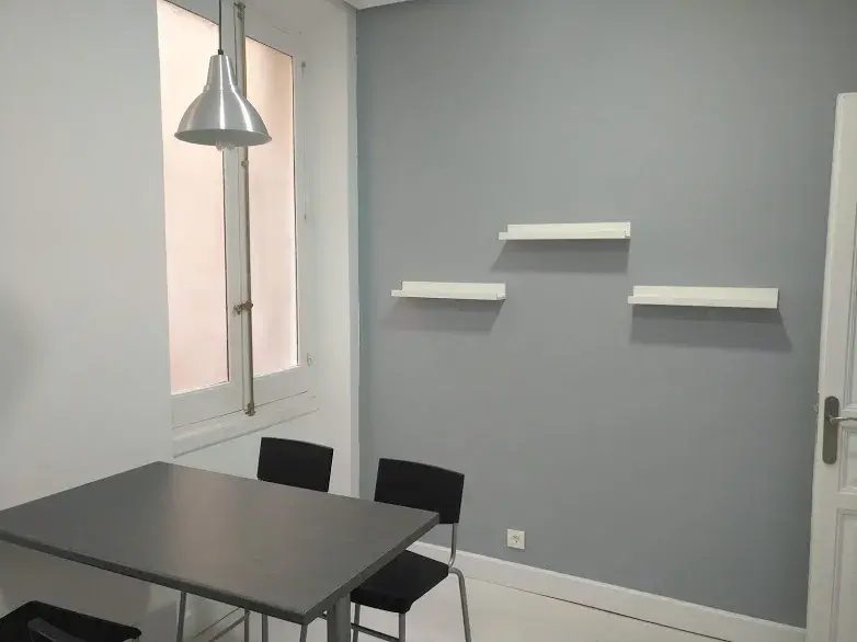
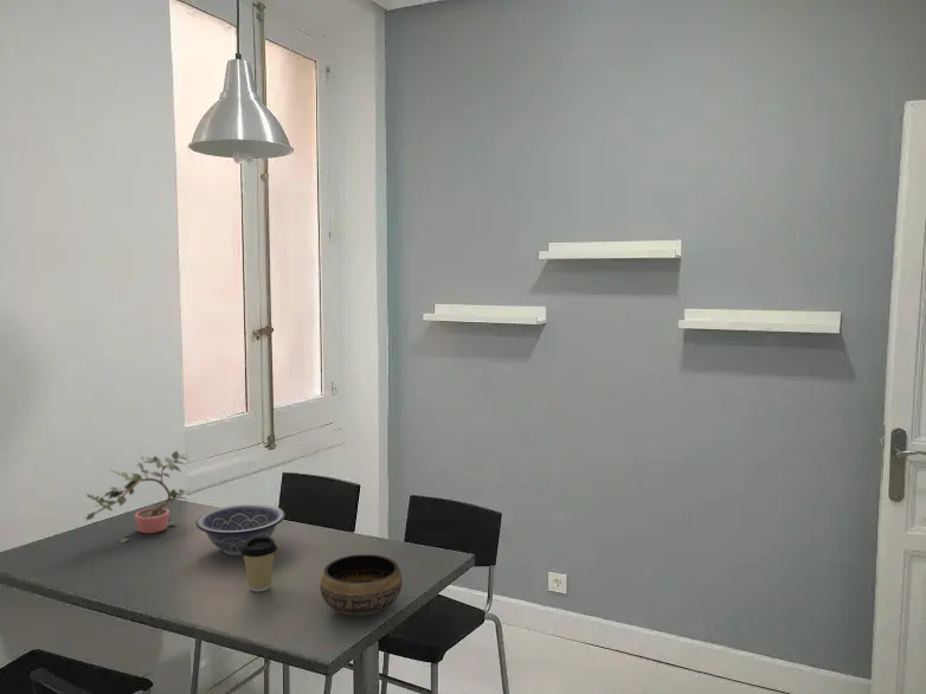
+ bowl [319,553,404,617]
+ potted plant [84,450,191,545]
+ coffee cup [240,536,278,593]
+ decorative bowl [195,503,287,557]
